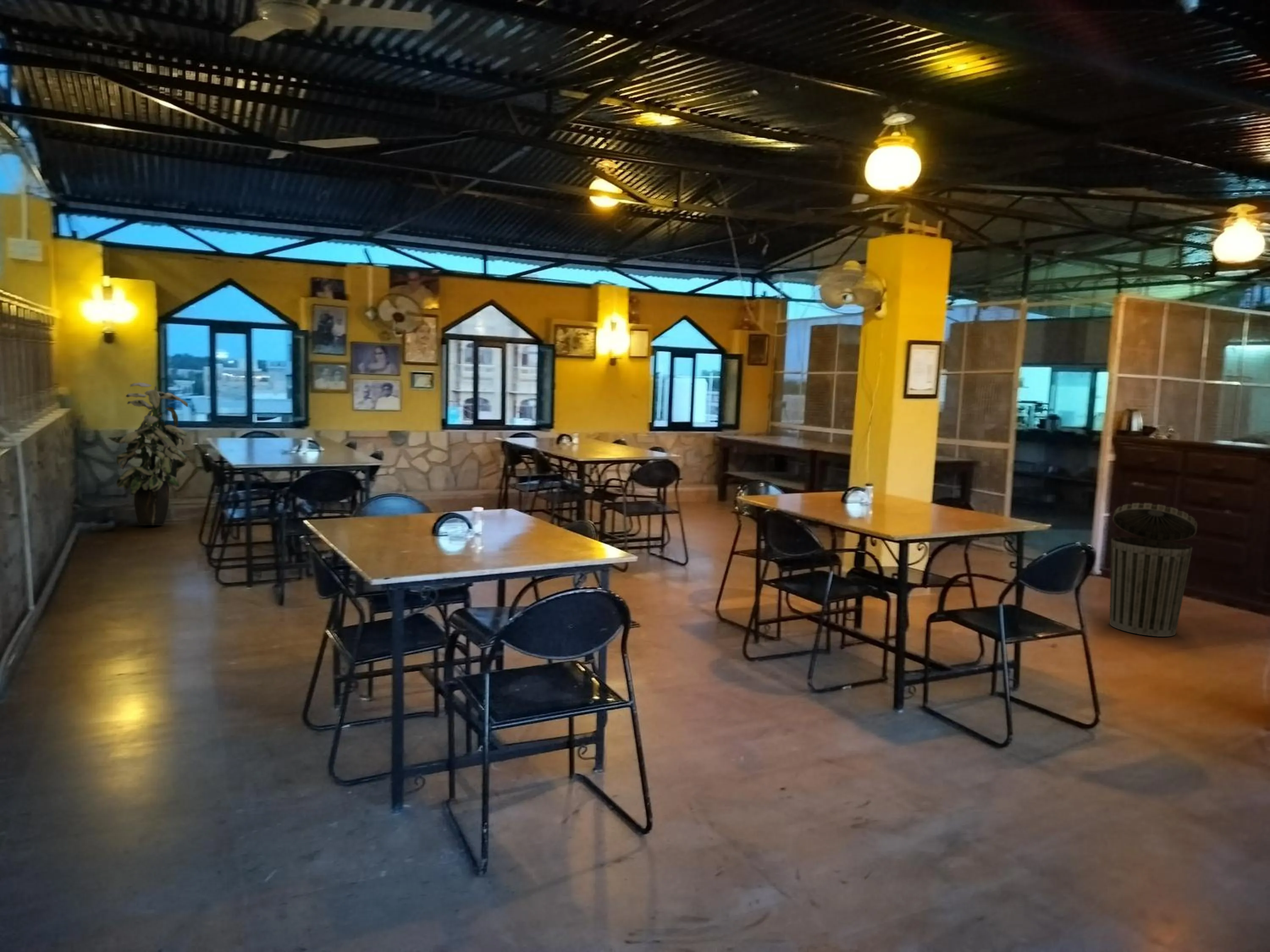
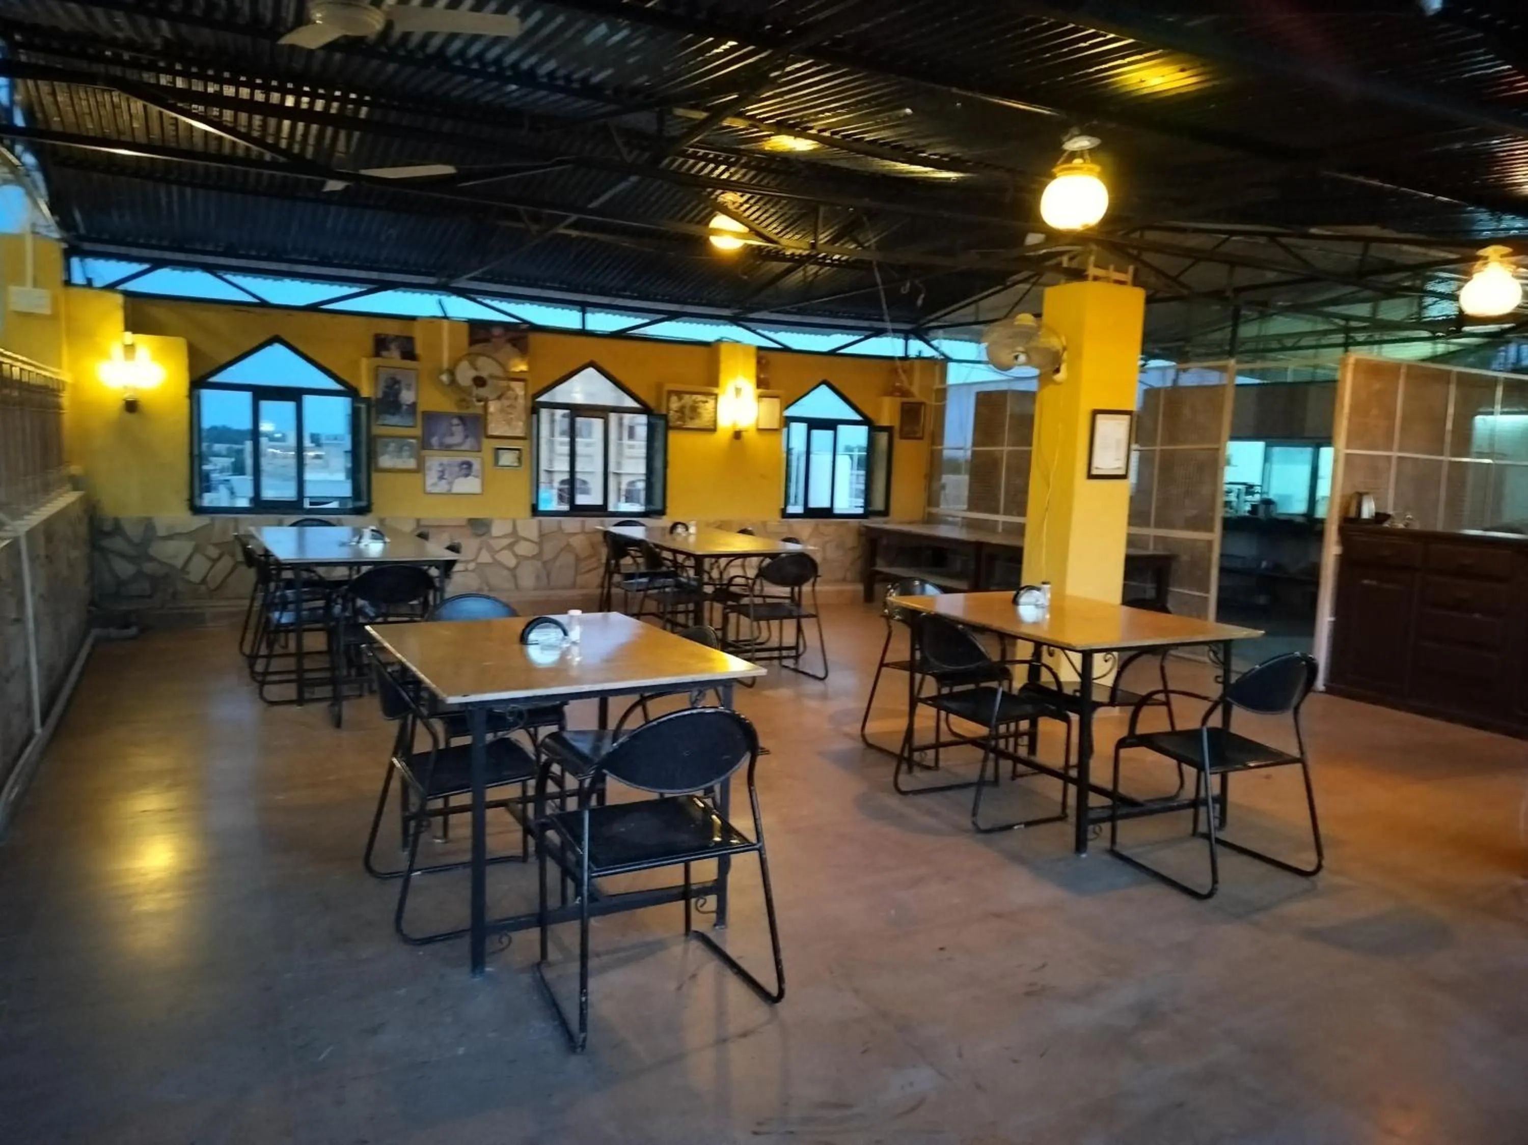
- indoor plant [107,382,190,526]
- trash can [1109,503,1198,637]
